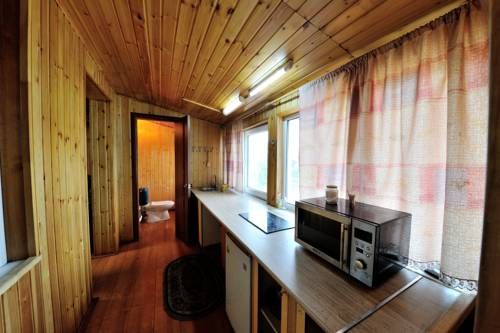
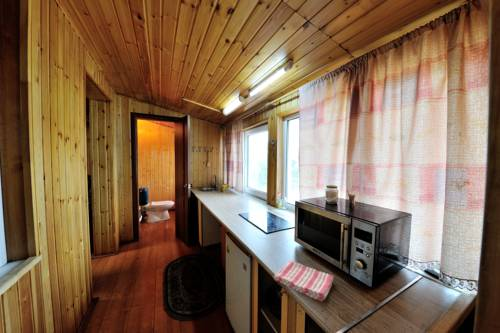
+ dish towel [273,259,335,302]
